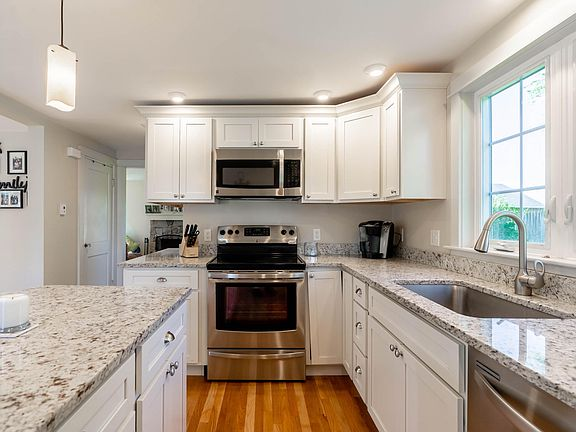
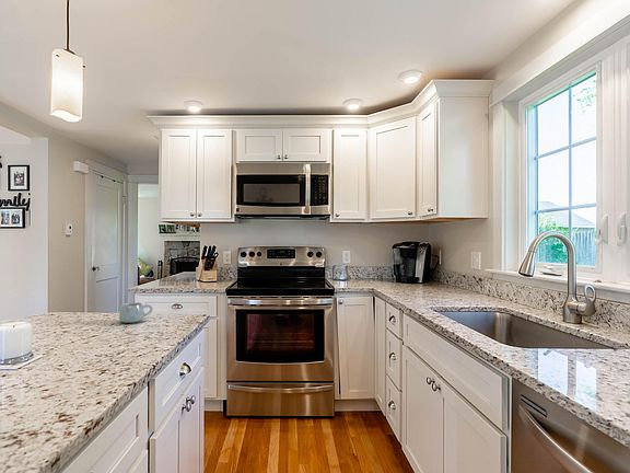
+ mug [118,301,153,324]
